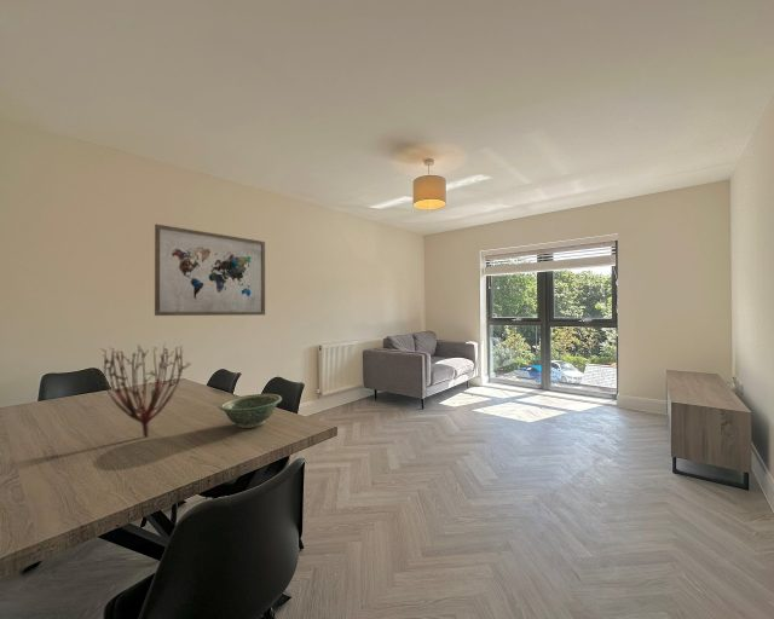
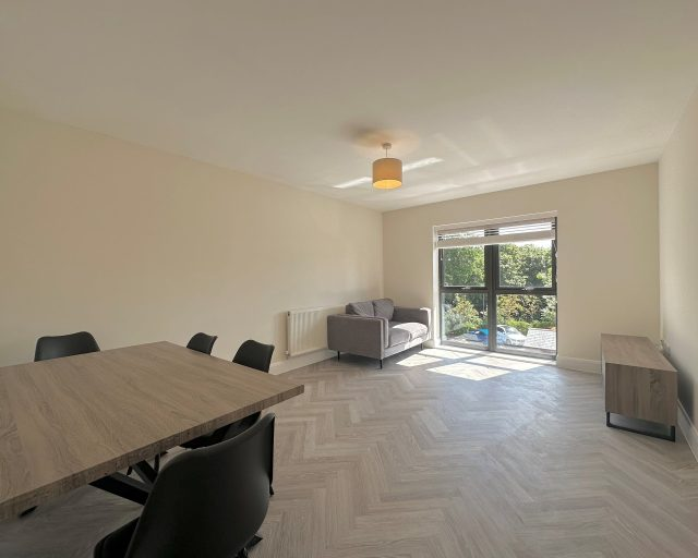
- plant [92,341,192,439]
- bowl [216,393,283,429]
- wall art [154,222,266,317]
